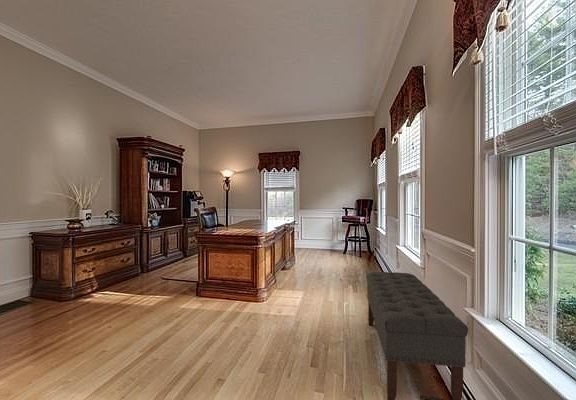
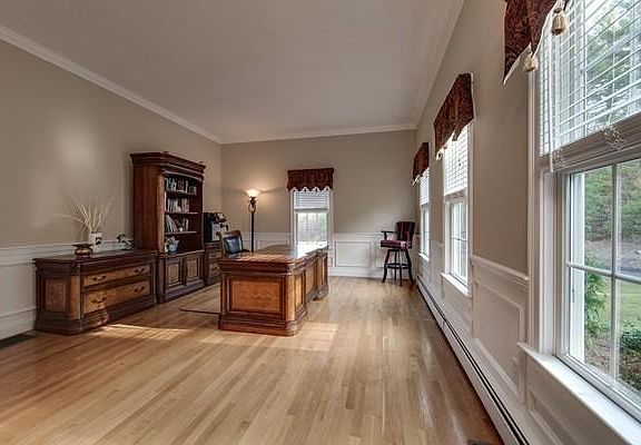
- bench [365,271,469,400]
